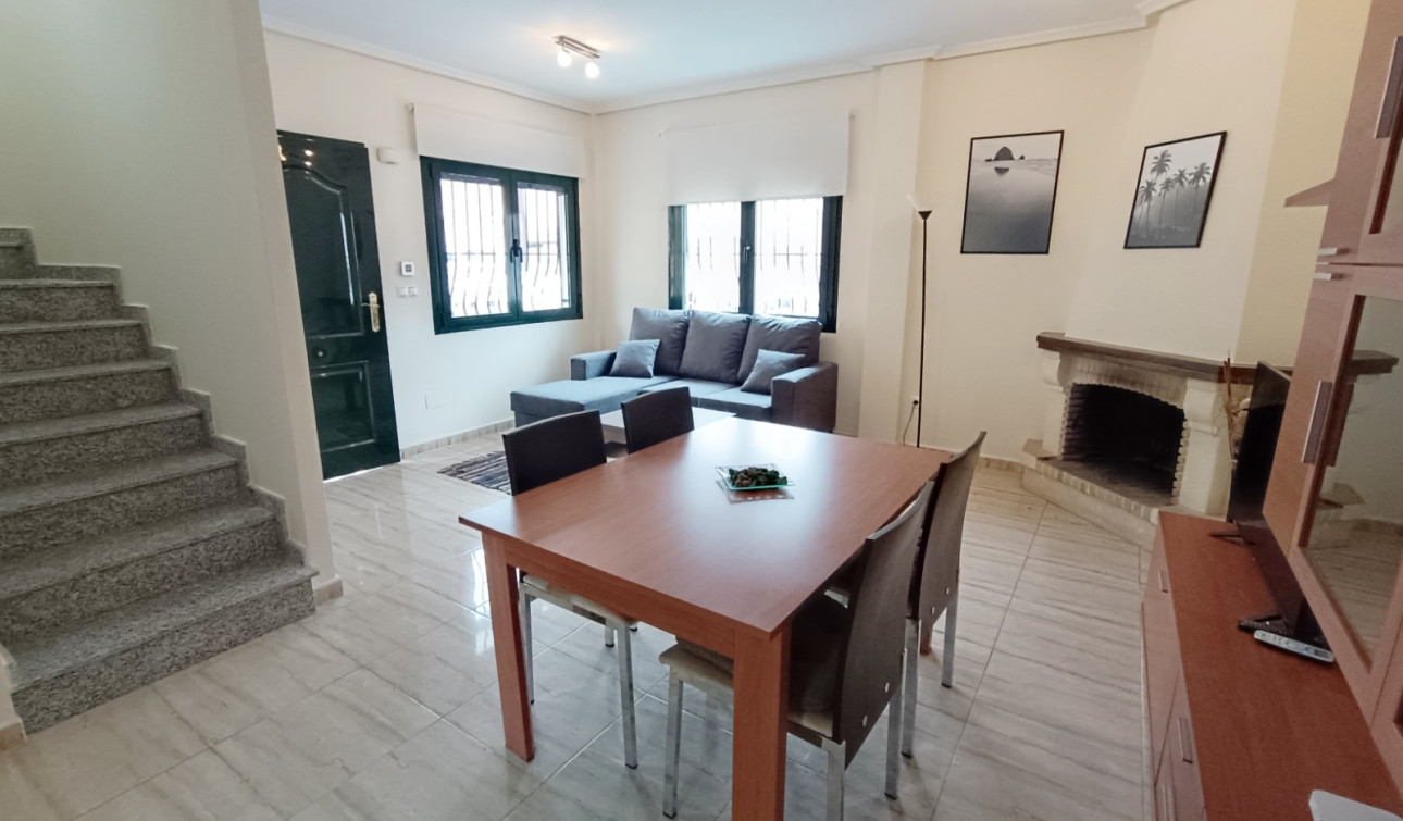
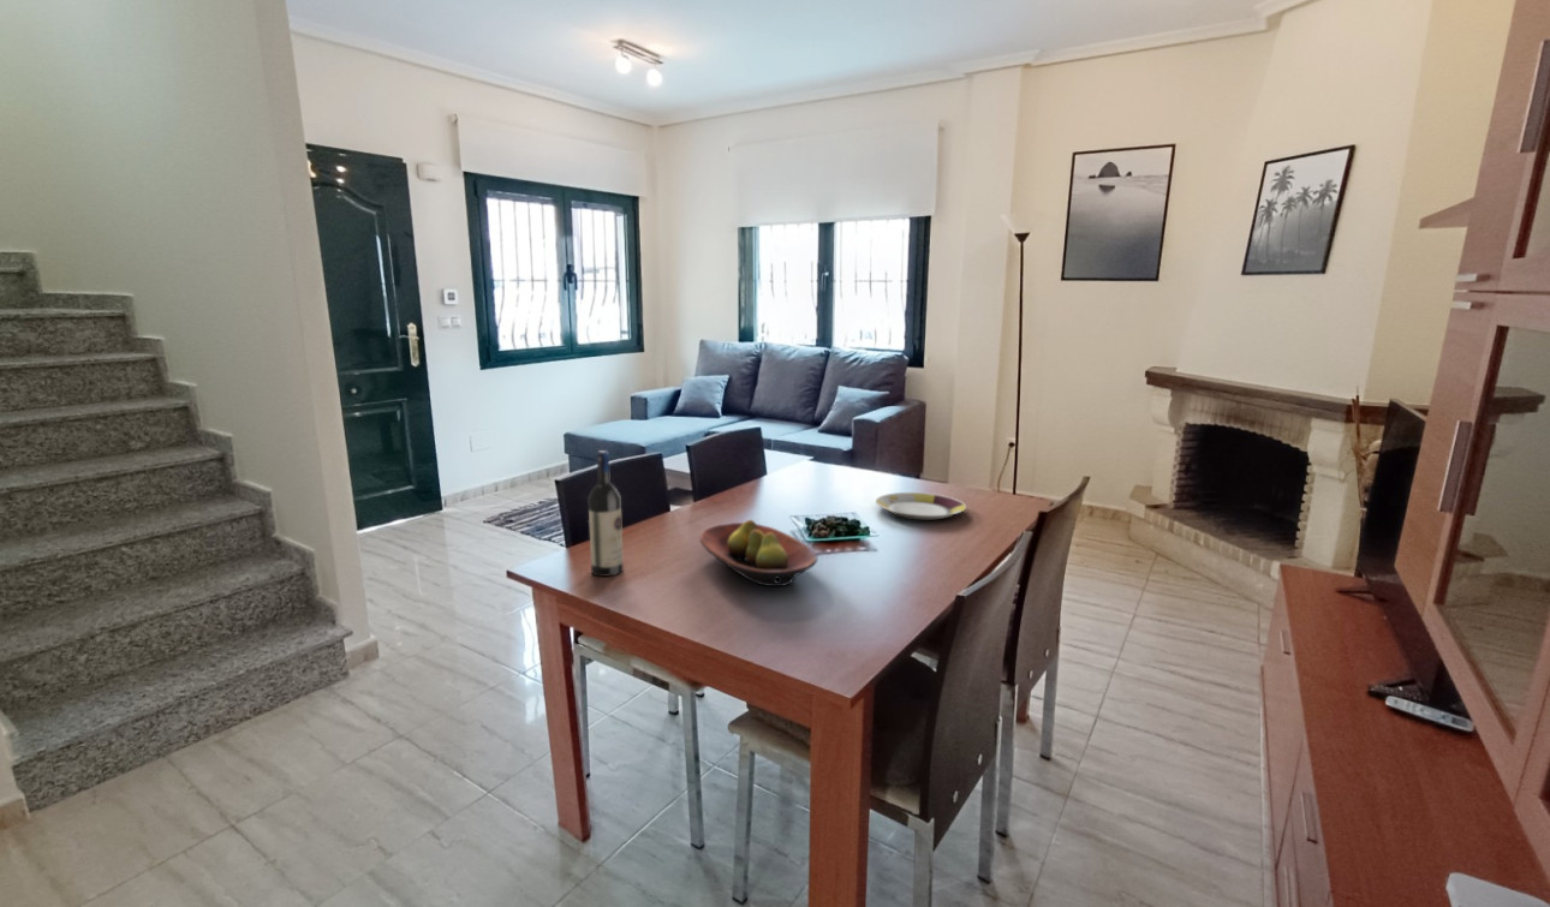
+ plate [875,491,967,520]
+ wine bottle [588,449,625,578]
+ fruit bowl [699,519,819,587]
